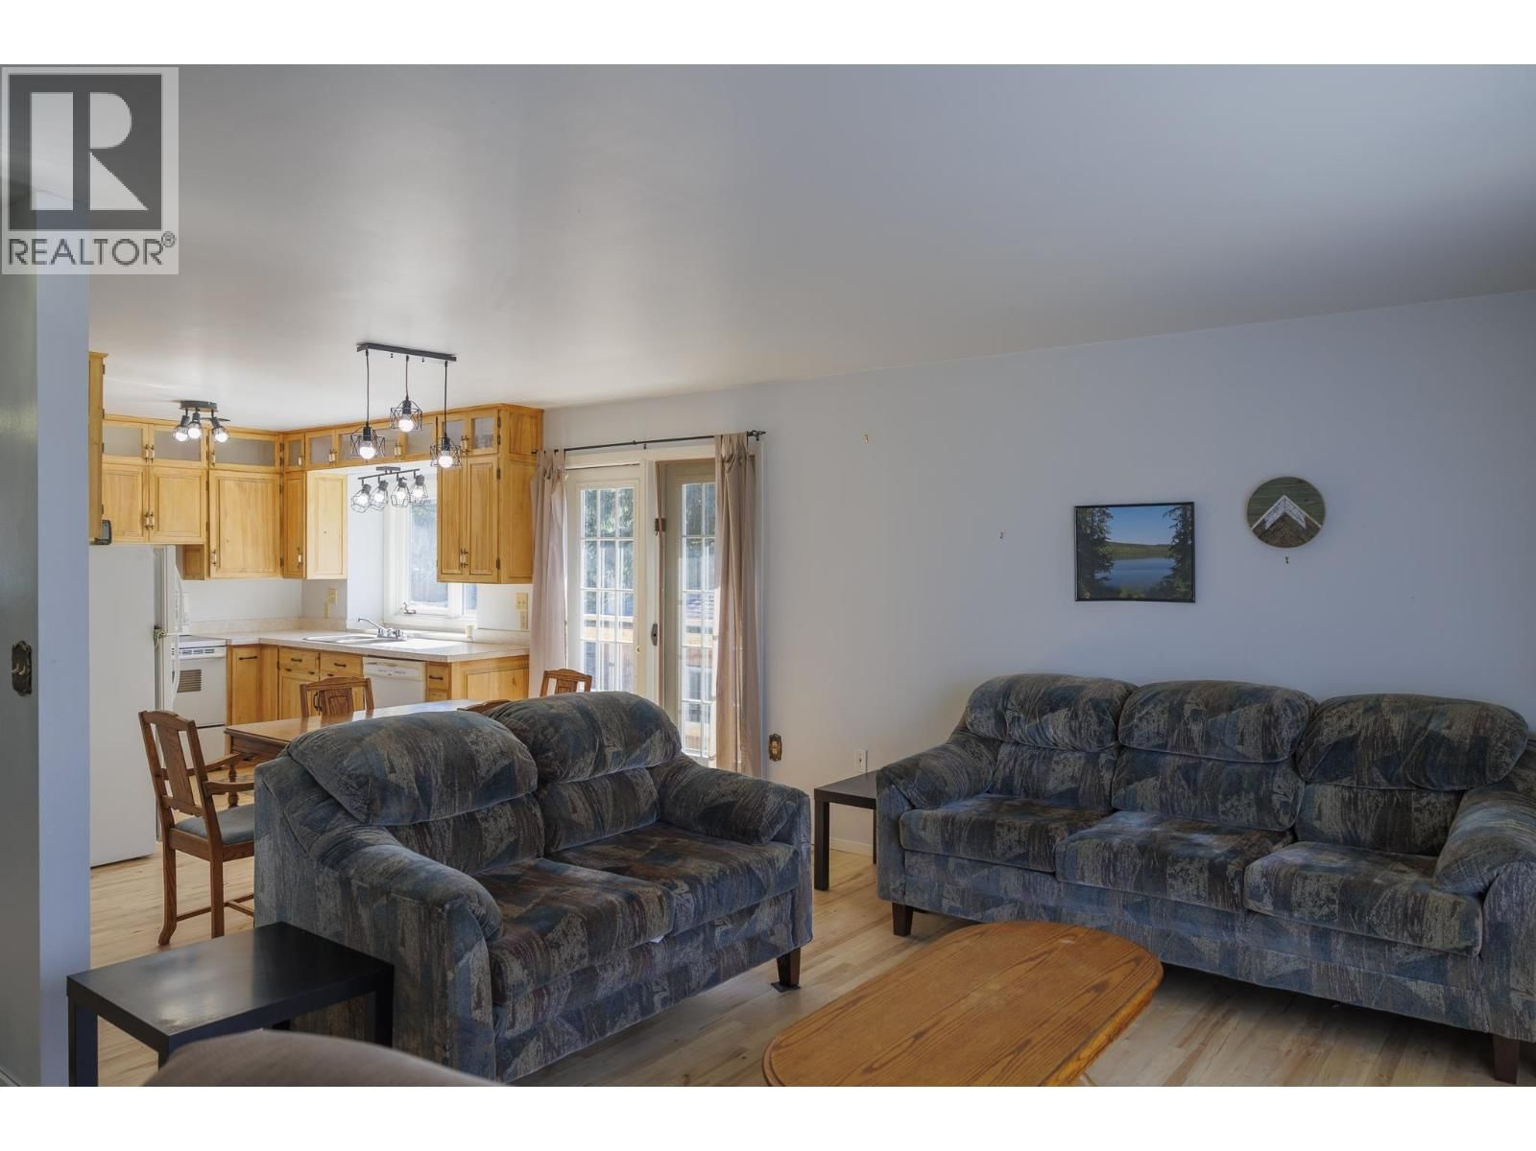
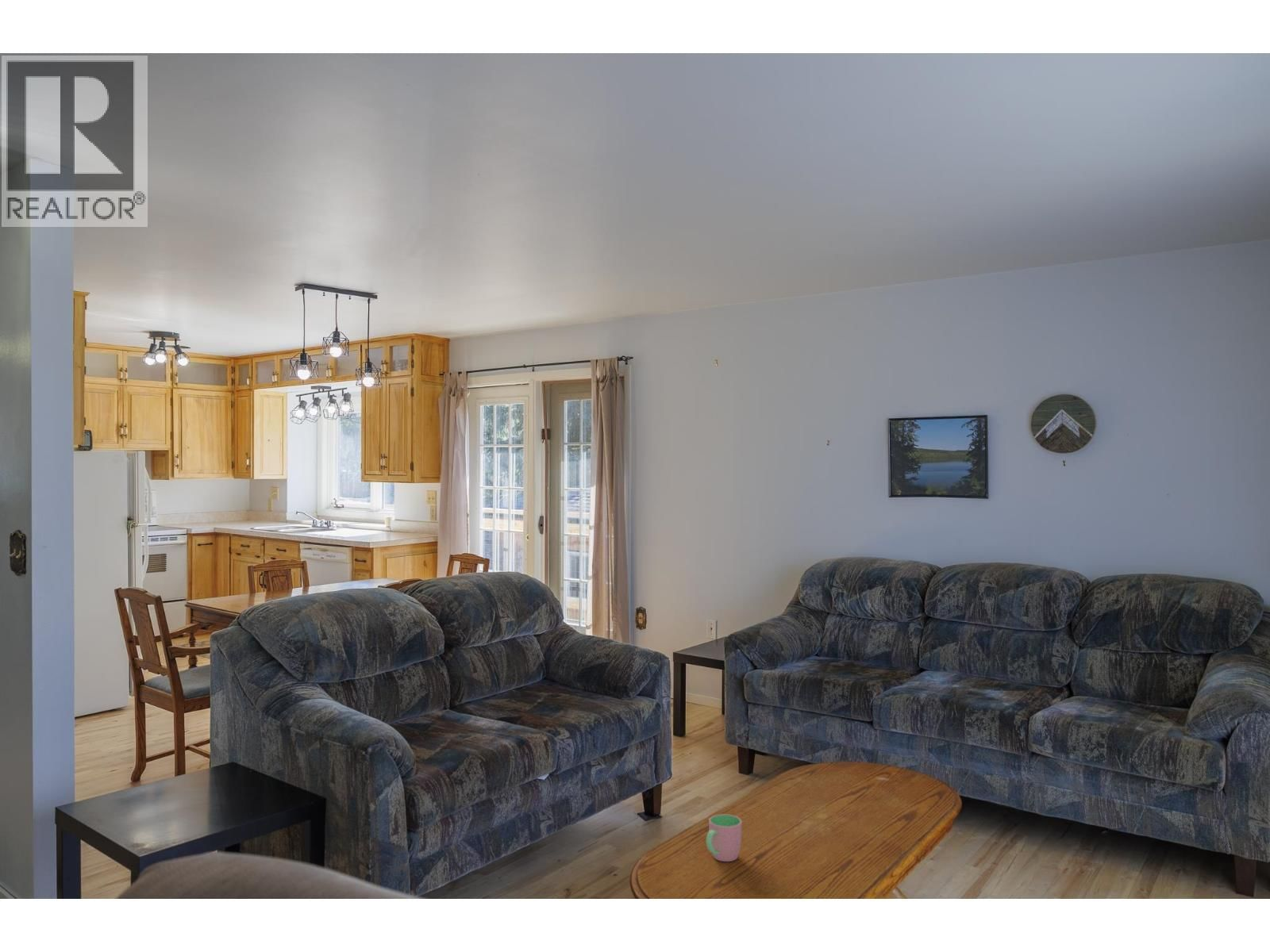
+ cup [706,814,742,862]
